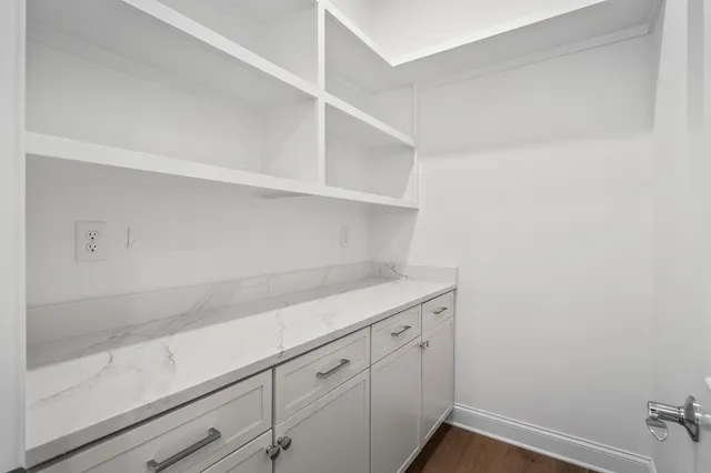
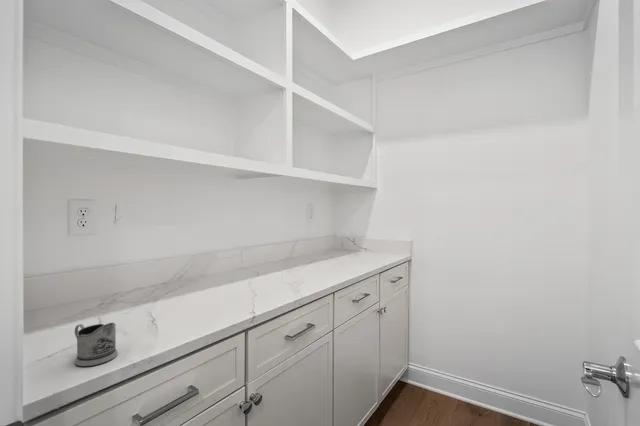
+ tea glass holder [74,322,119,367]
